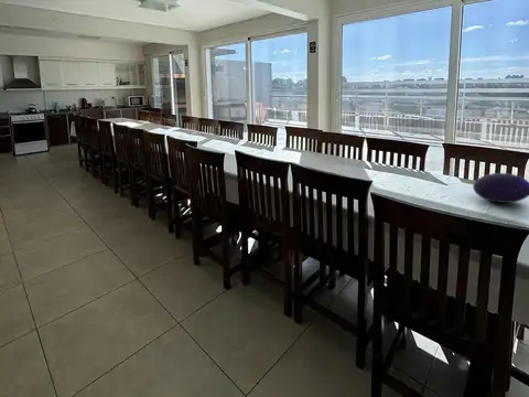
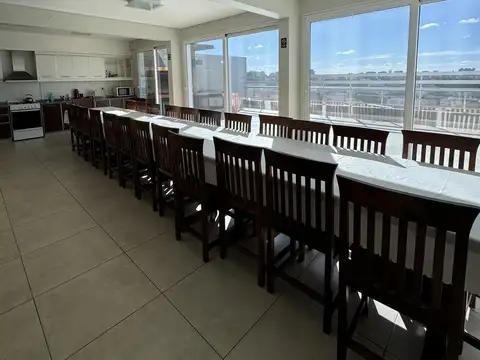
- decorative orb [472,172,529,204]
